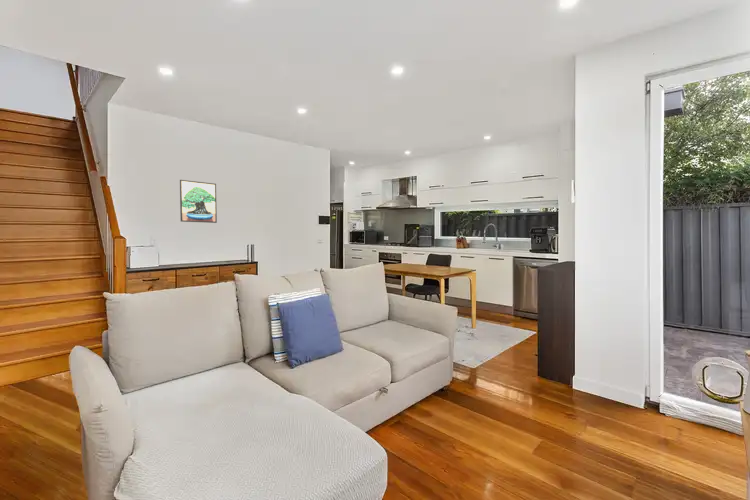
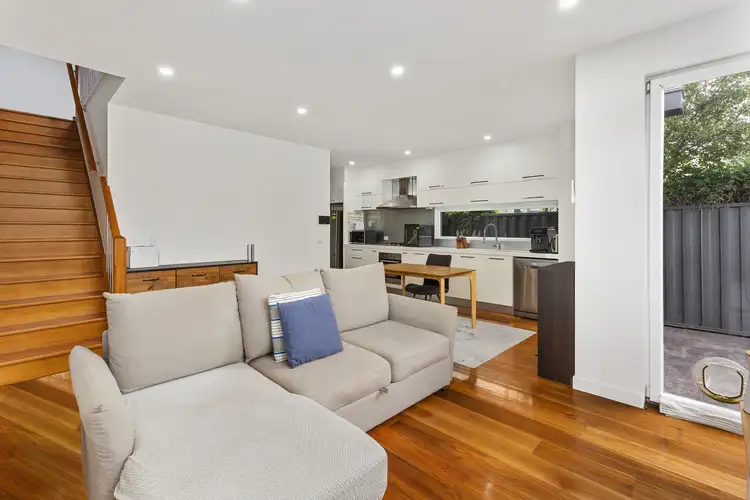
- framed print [179,179,218,224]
